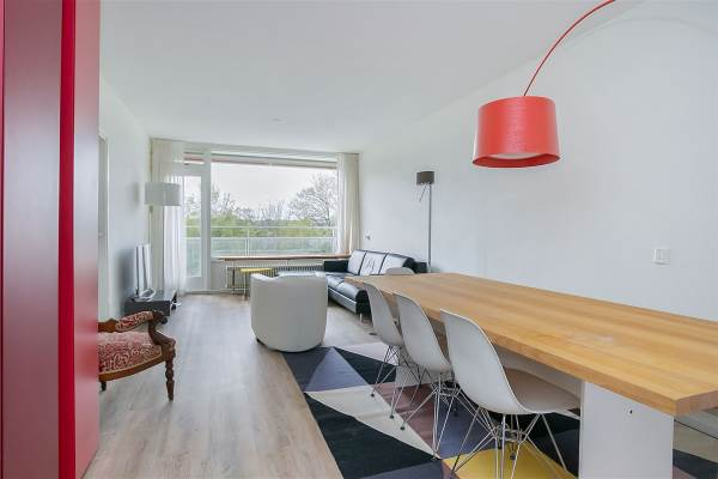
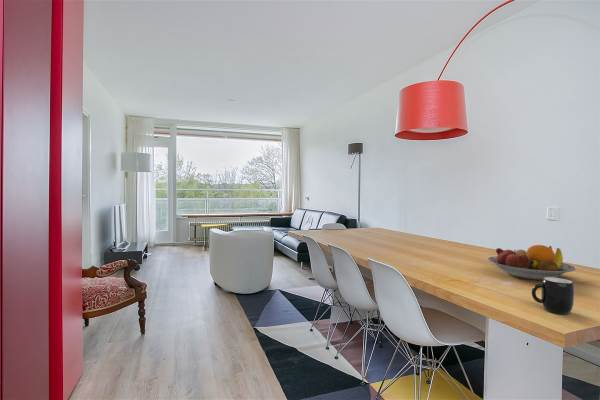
+ fruit bowl [487,244,576,281]
+ mug [531,277,575,315]
